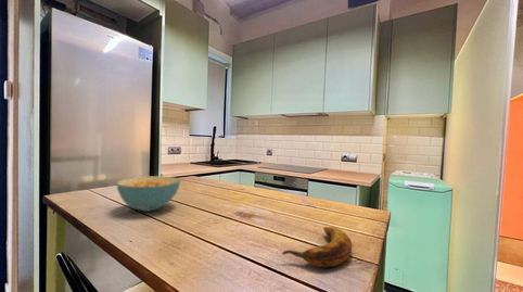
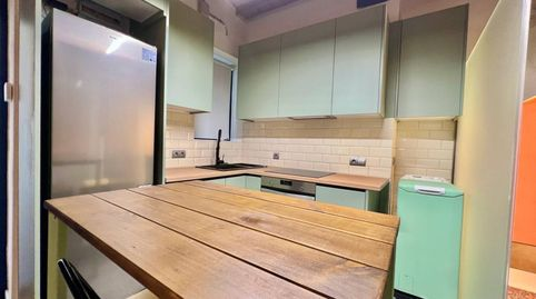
- banana [281,226,353,268]
- cereal bowl [115,175,181,213]
